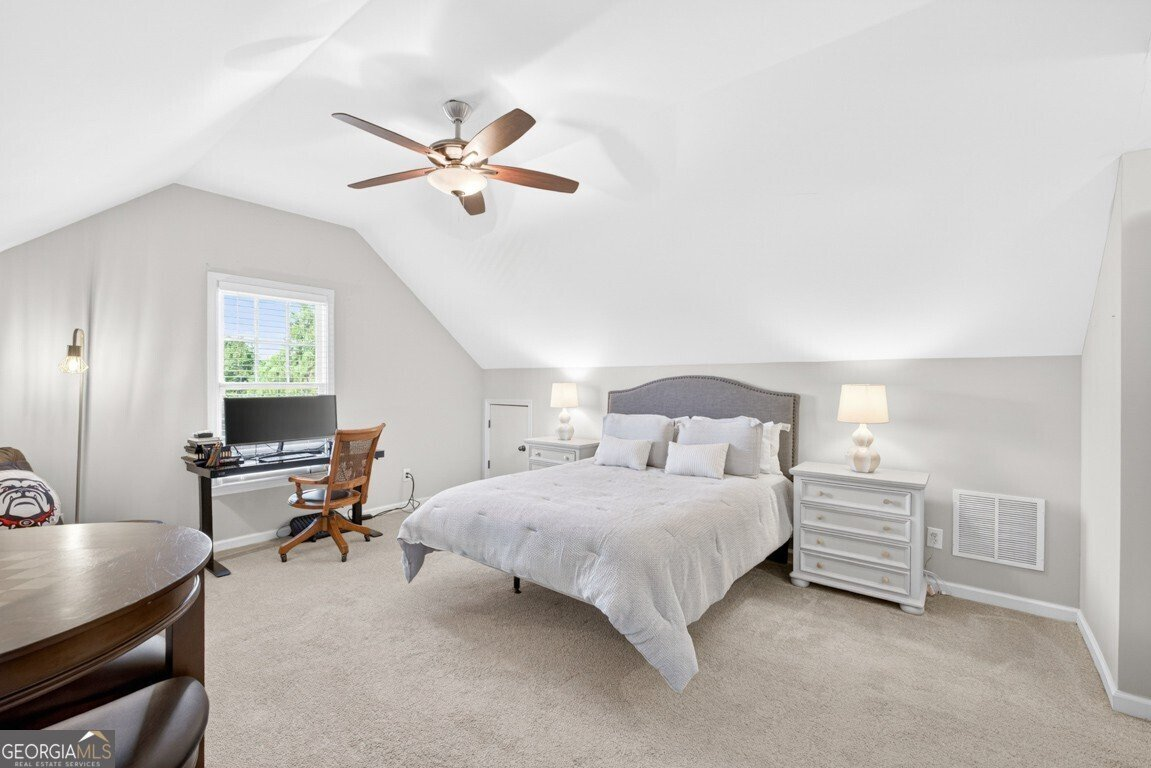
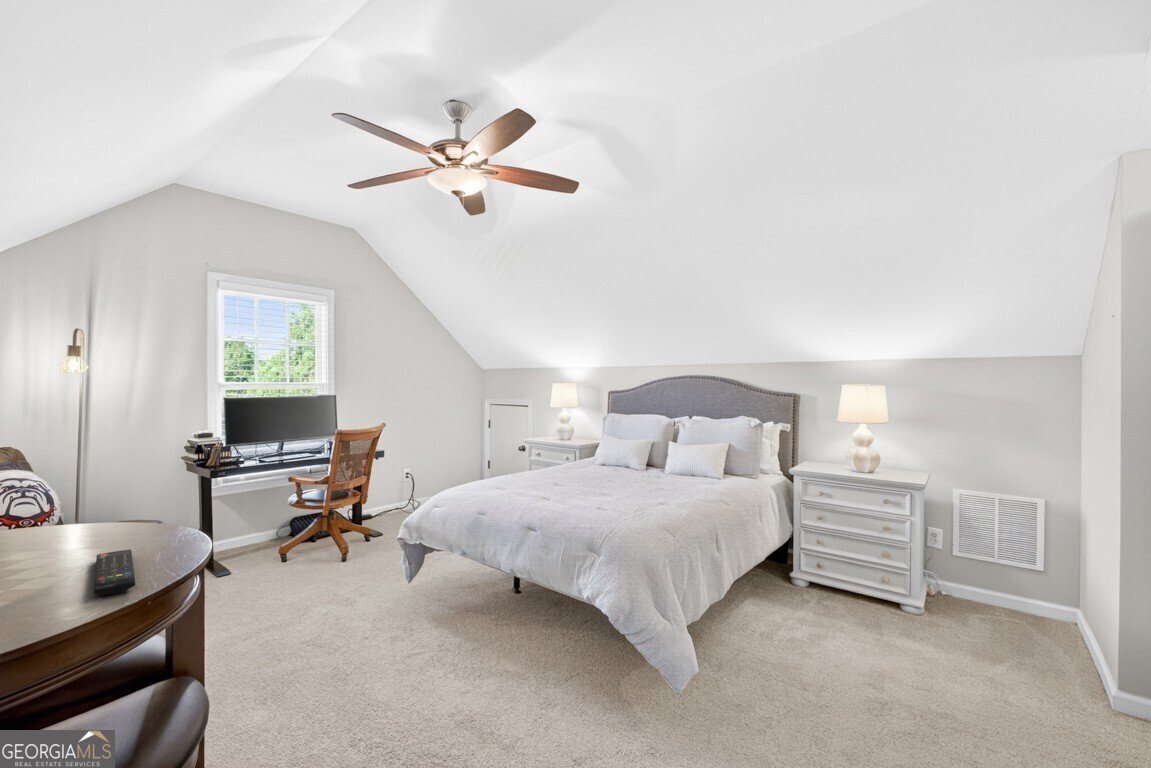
+ remote control [93,549,136,596]
